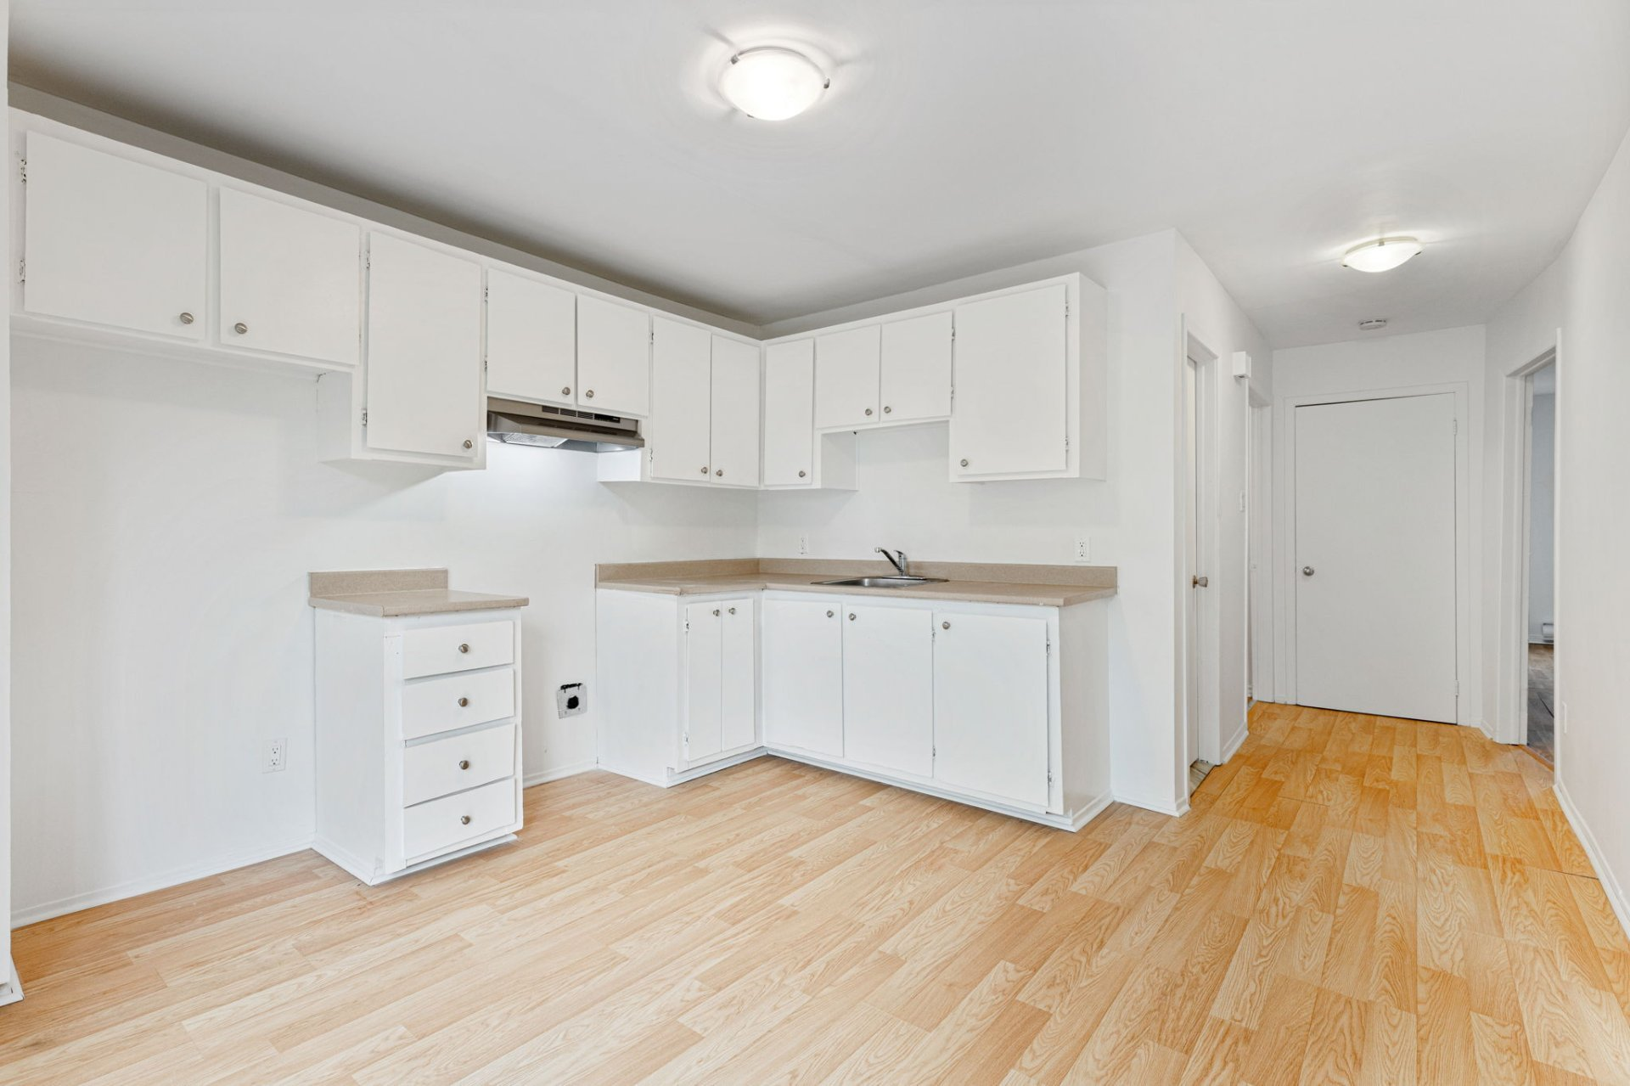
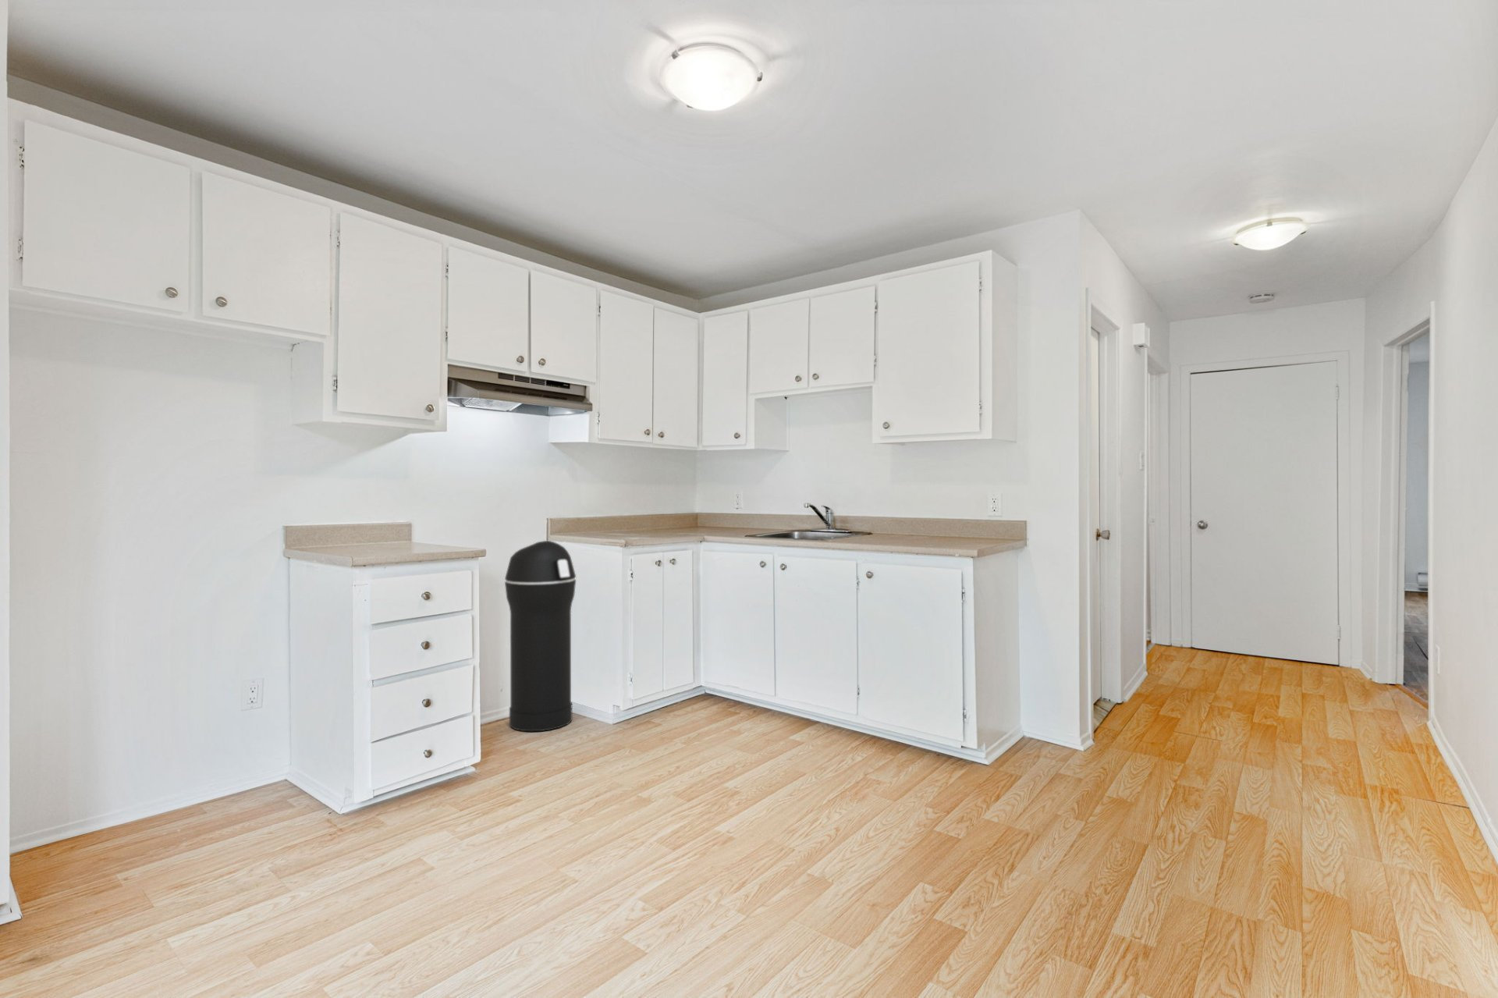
+ trash can [505,540,577,733]
